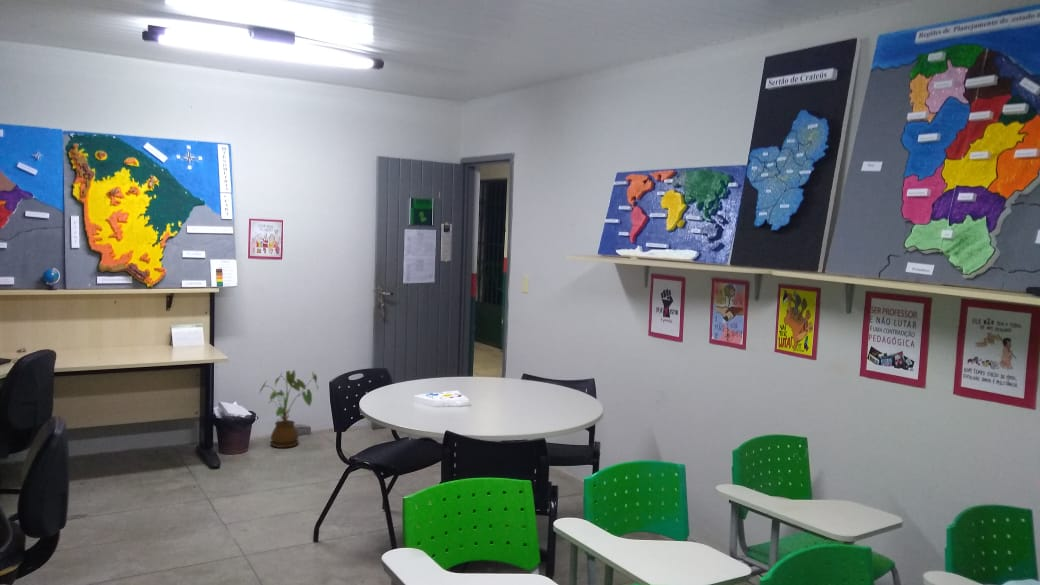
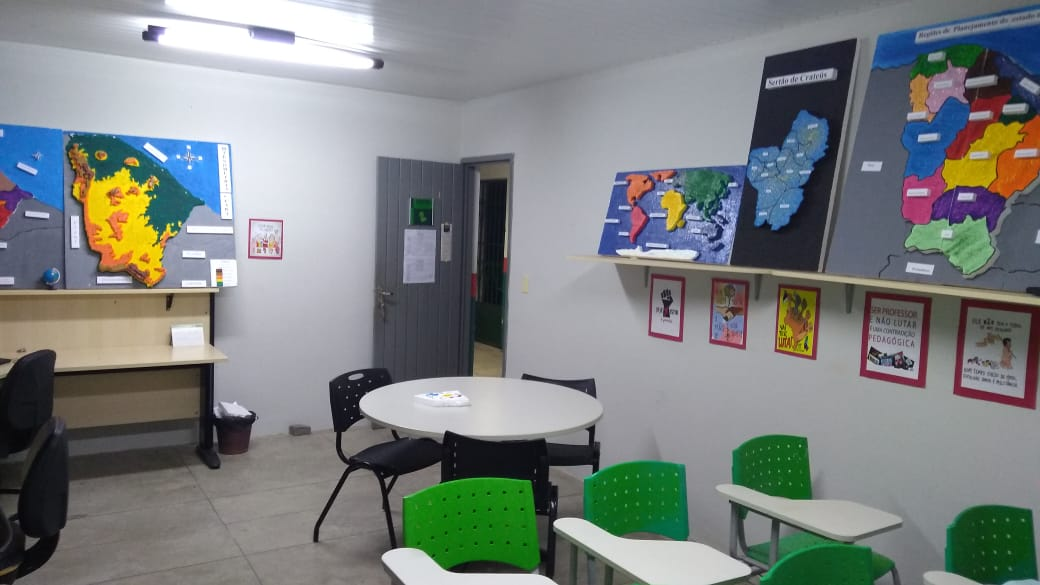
- house plant [258,369,319,449]
